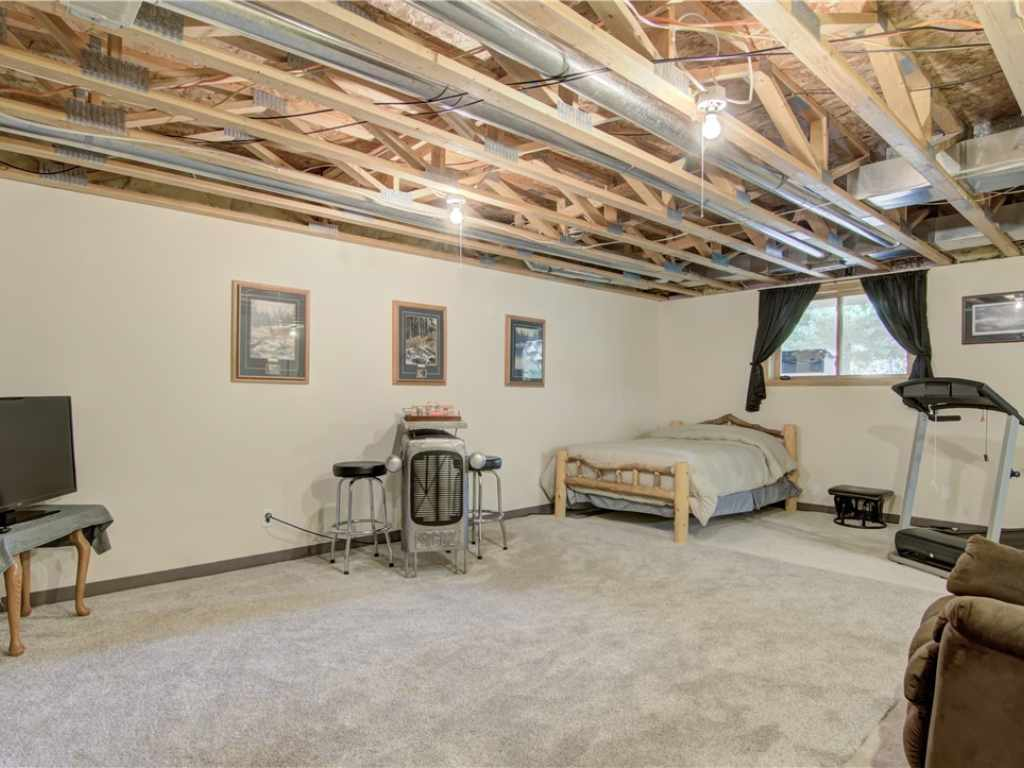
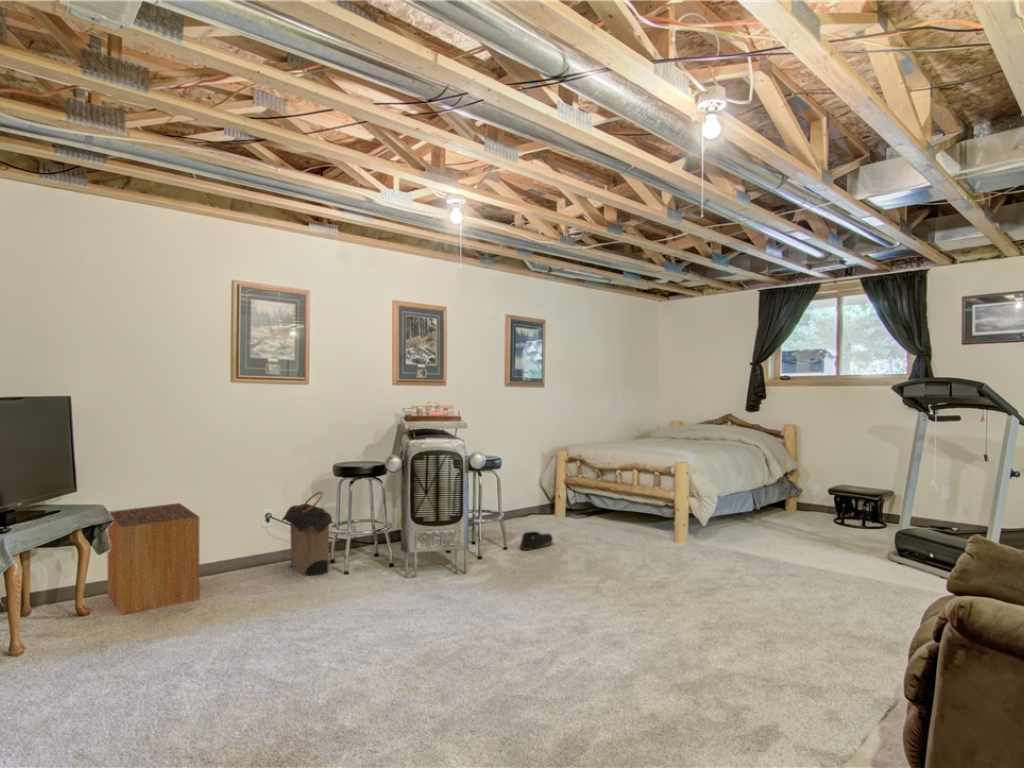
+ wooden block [107,502,200,616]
+ shoe [519,530,554,551]
+ laundry hamper [281,490,335,577]
